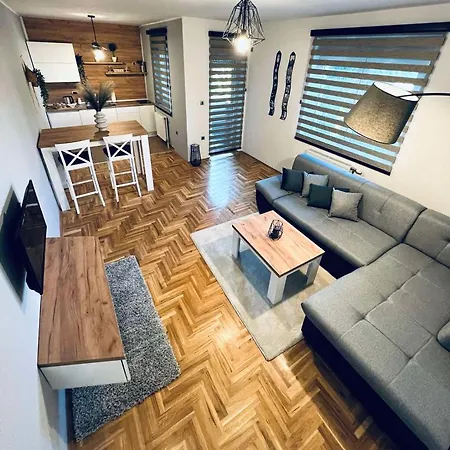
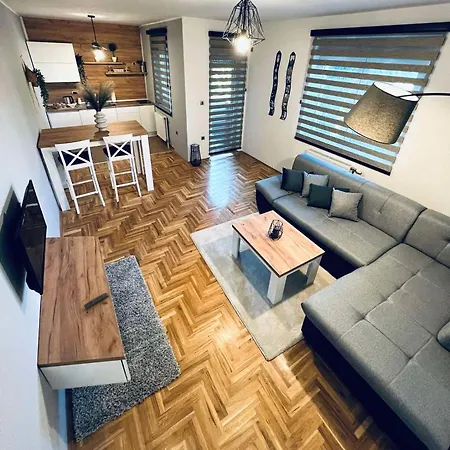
+ remote control [82,292,110,310]
